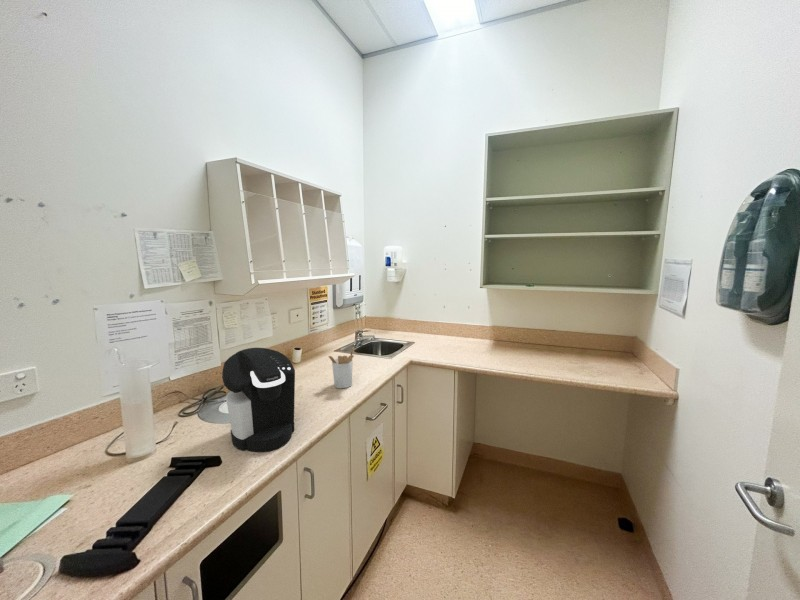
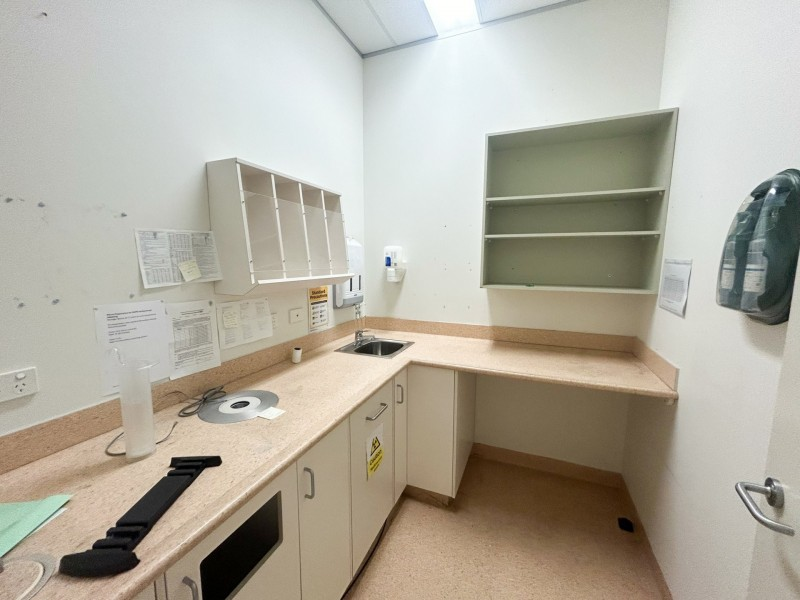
- coffee maker [221,347,296,453]
- utensil holder [327,346,355,389]
